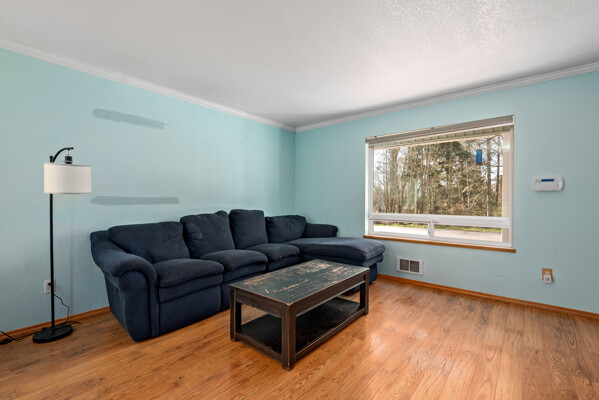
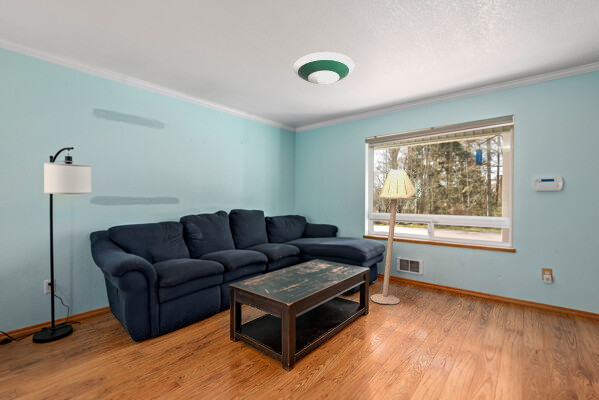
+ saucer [292,51,355,86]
+ floor lamp [370,168,417,305]
